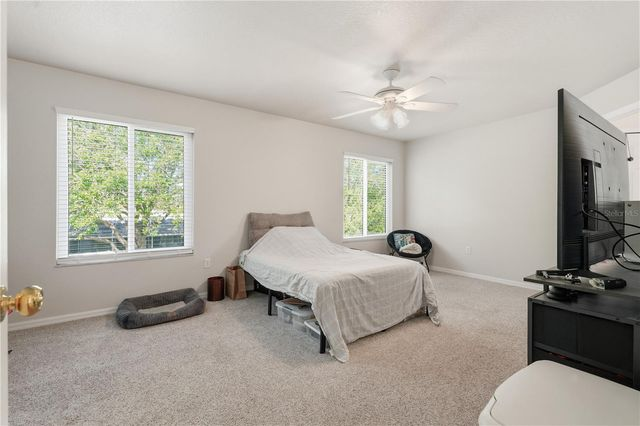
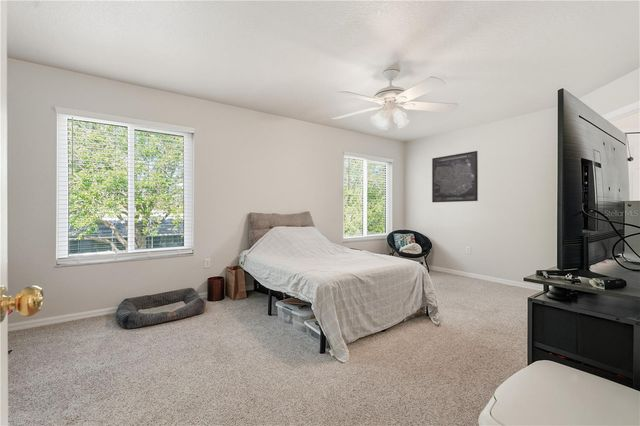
+ wall art [431,150,479,203]
